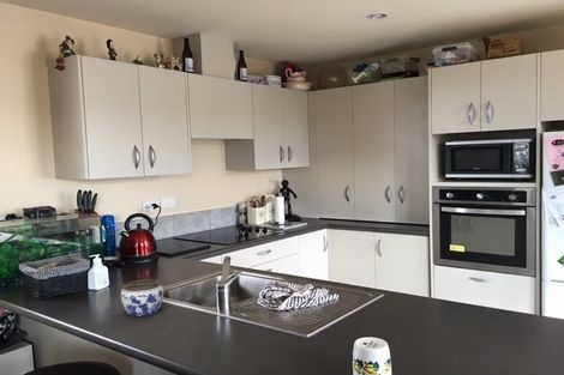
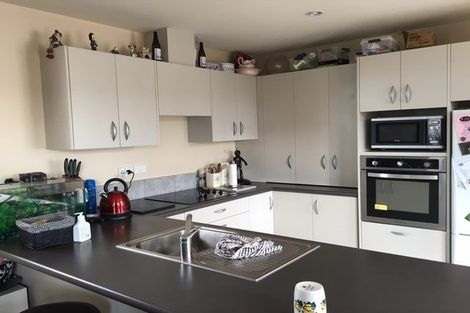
- jar [120,278,164,317]
